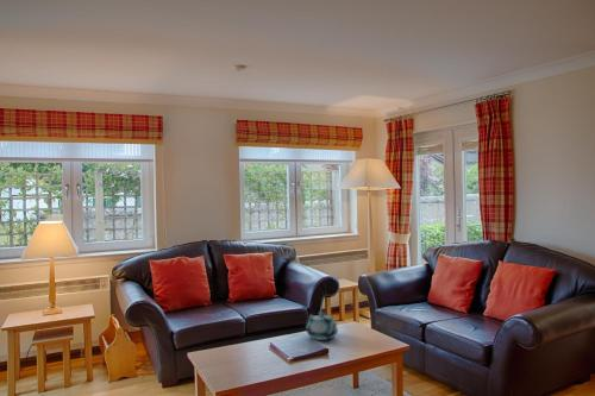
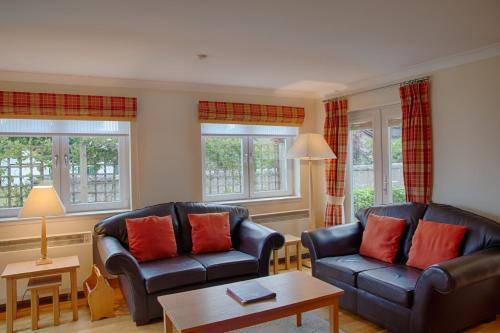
- teapot [305,310,339,341]
